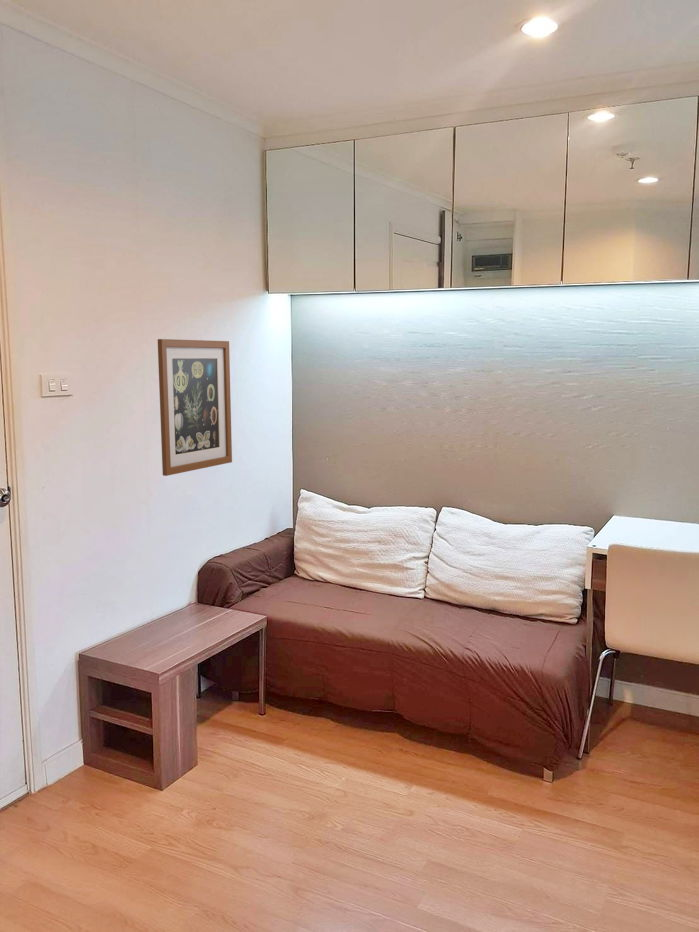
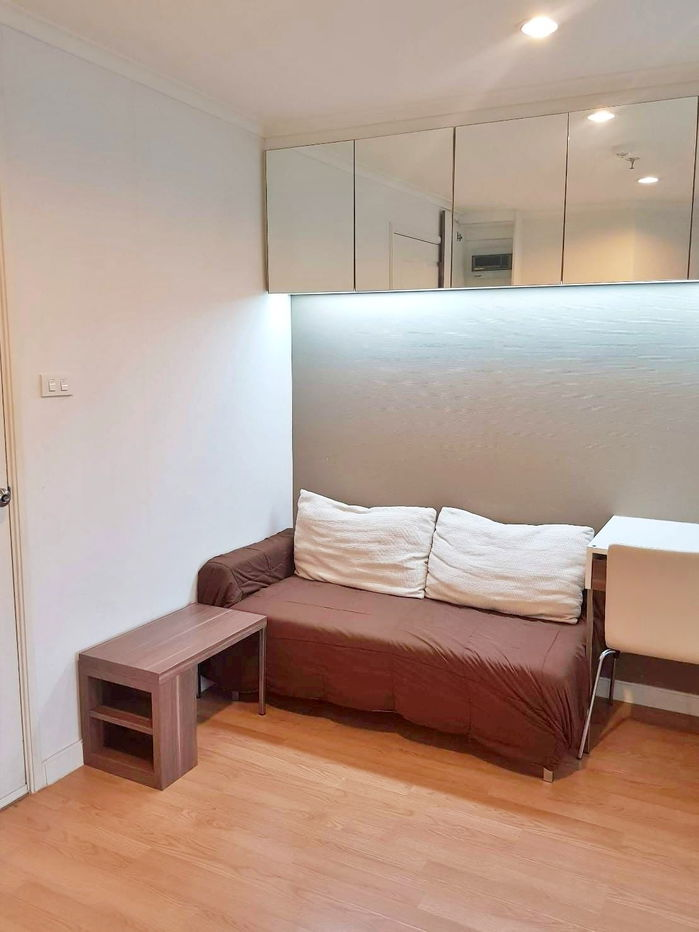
- wall art [157,338,233,477]
